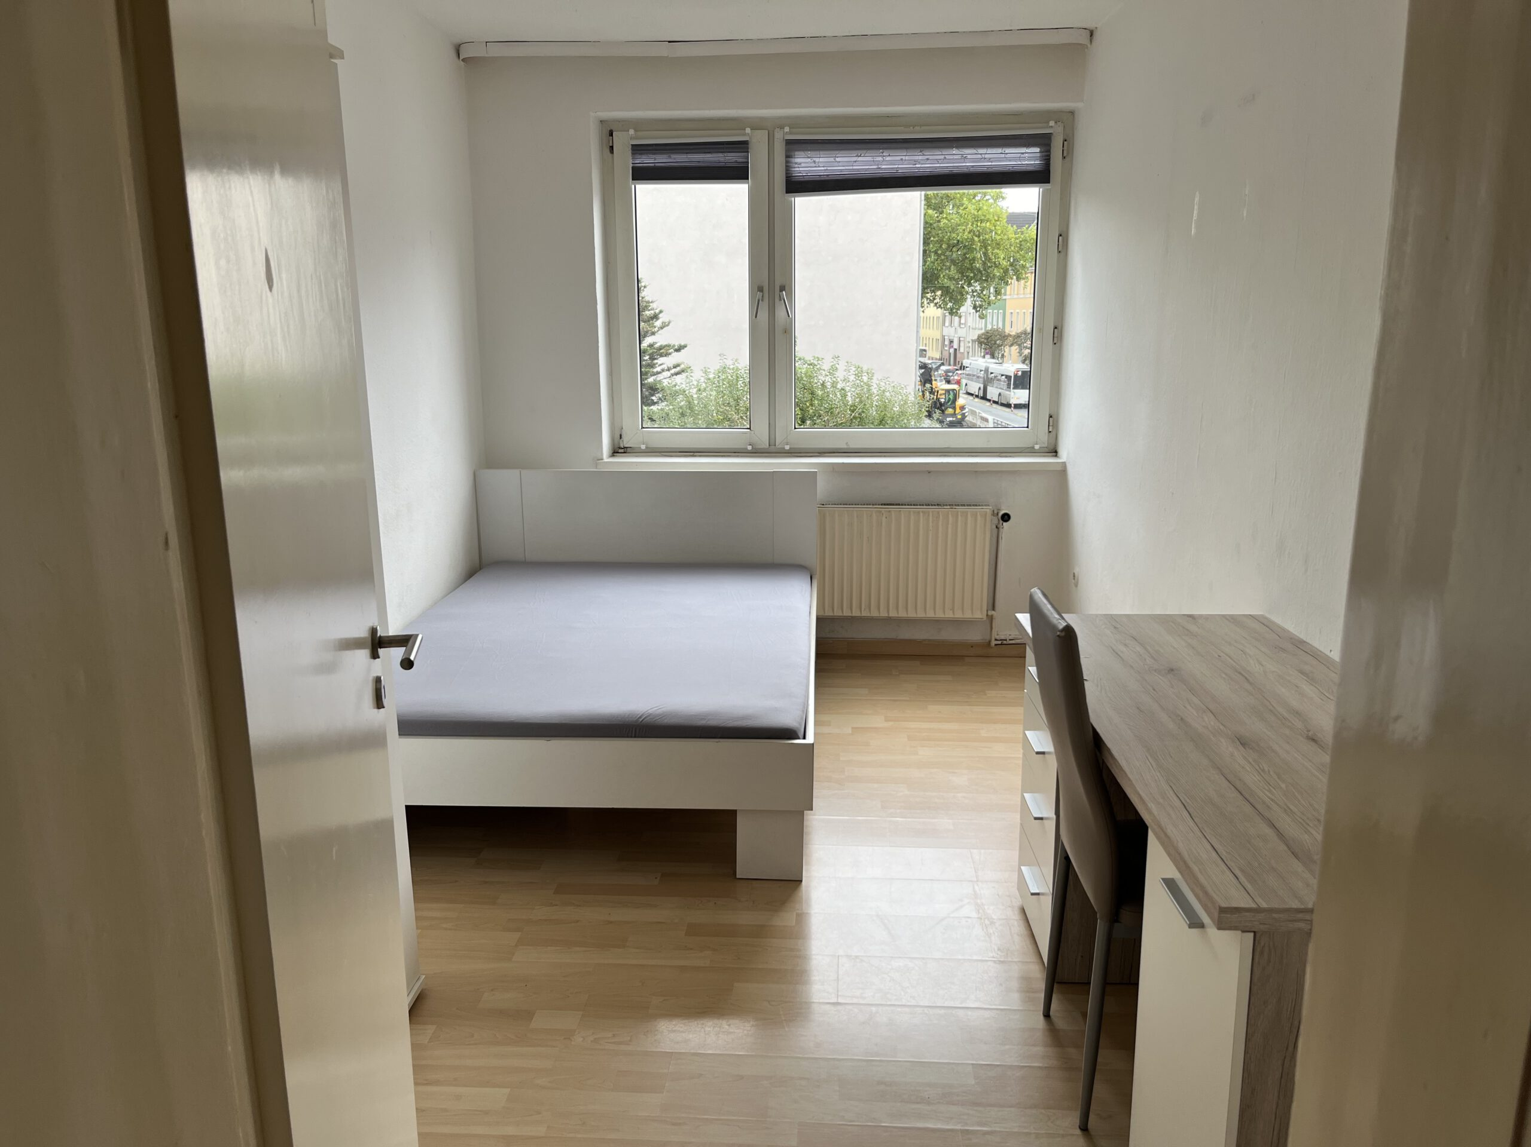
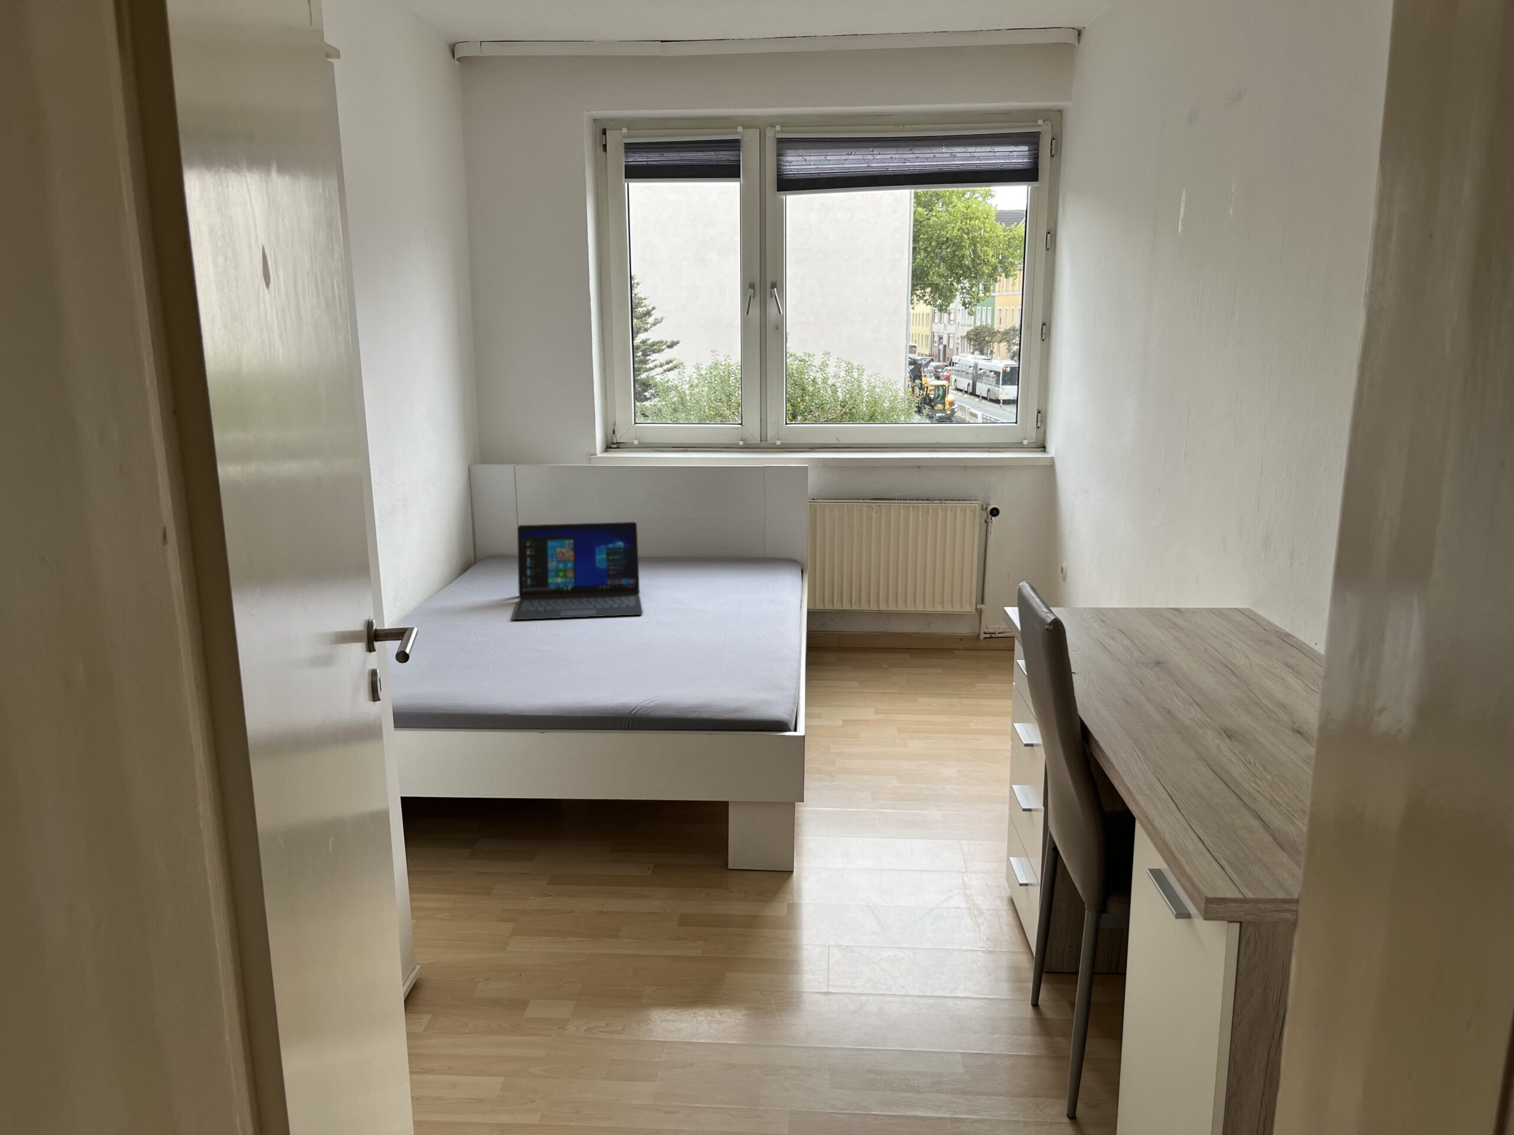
+ laptop [511,521,644,621]
